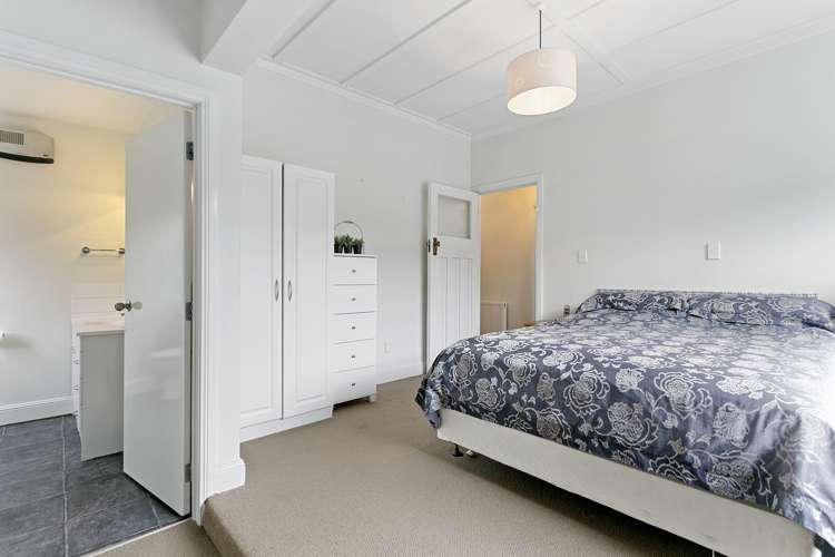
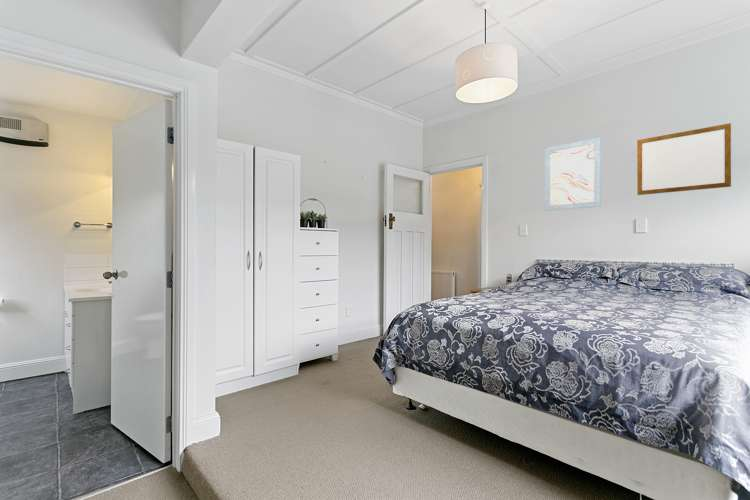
+ wall art [544,136,602,212]
+ writing board [636,122,732,196]
